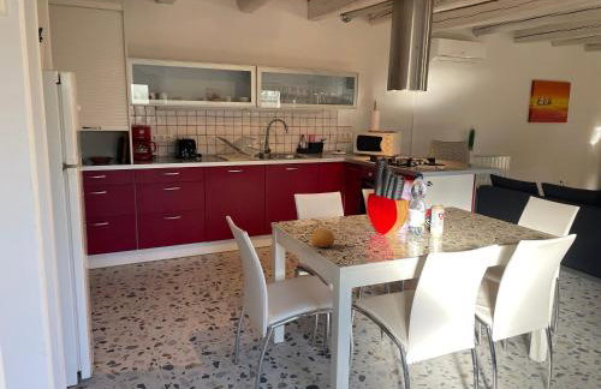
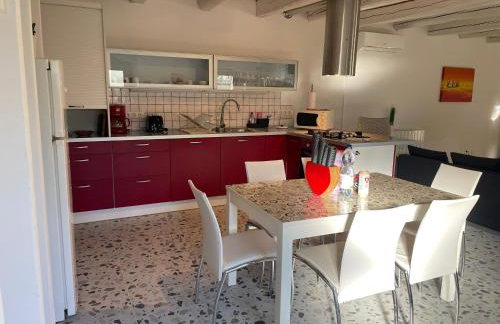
- fruit [310,227,335,249]
